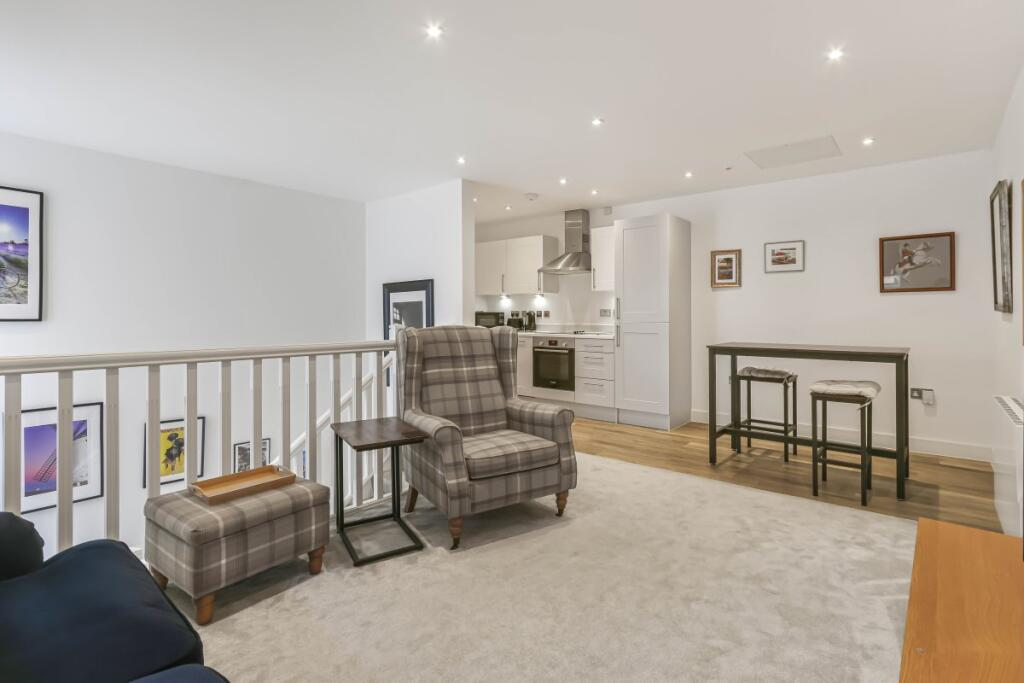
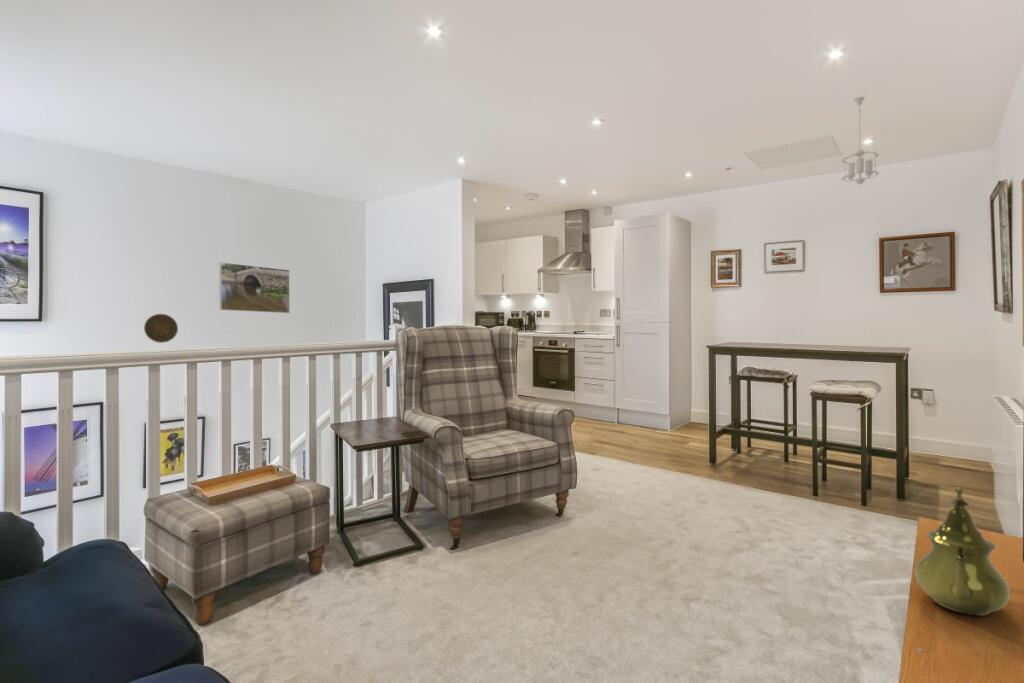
+ pendant light [841,96,880,186]
+ decorative plate [143,313,179,344]
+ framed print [219,261,291,314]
+ teapot [914,487,1011,617]
